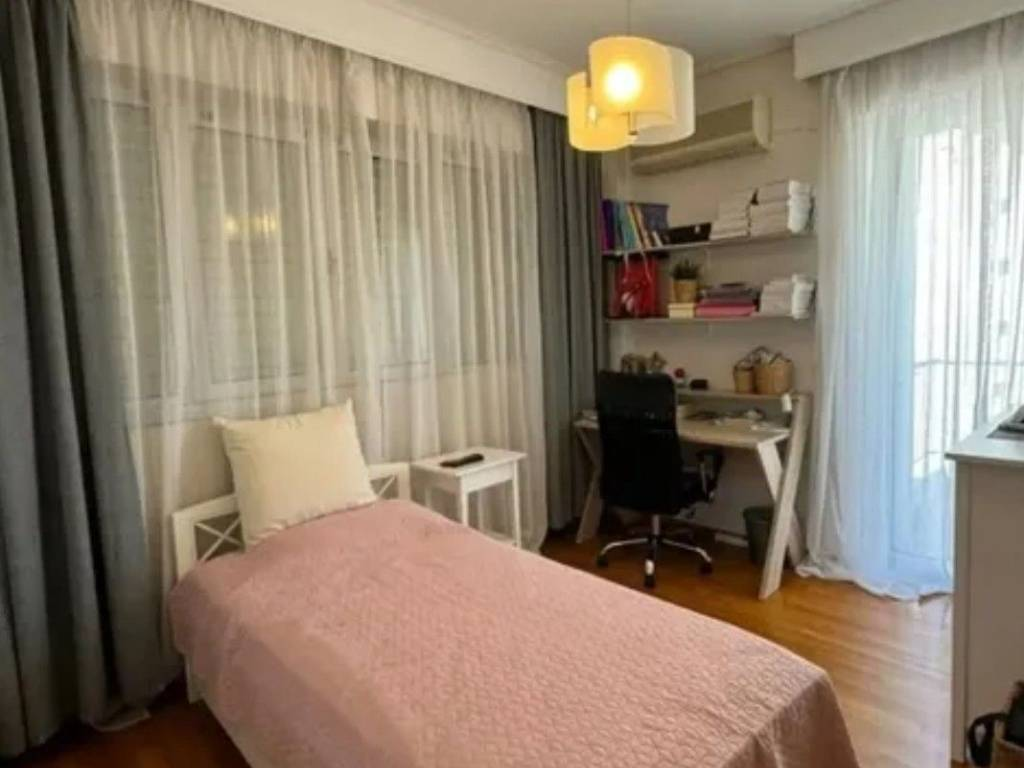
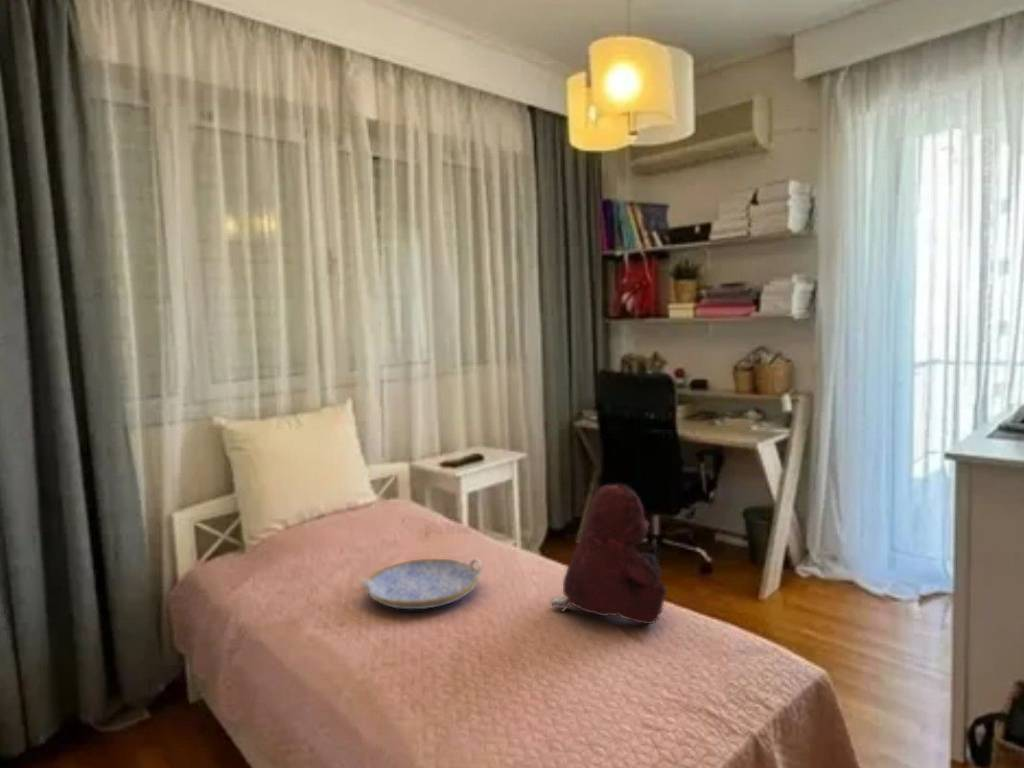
+ serving tray [359,558,483,610]
+ teddy bear [550,482,668,626]
